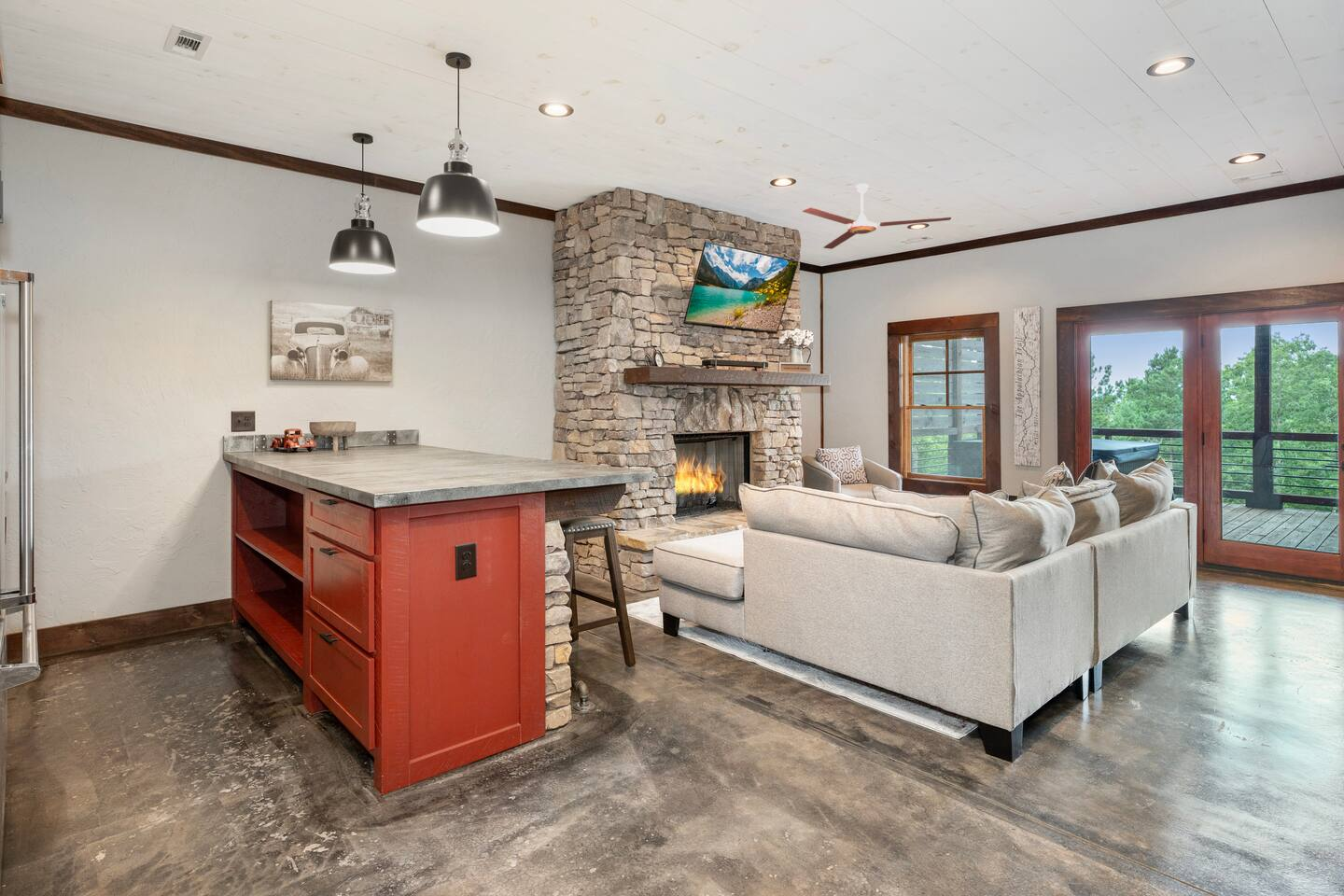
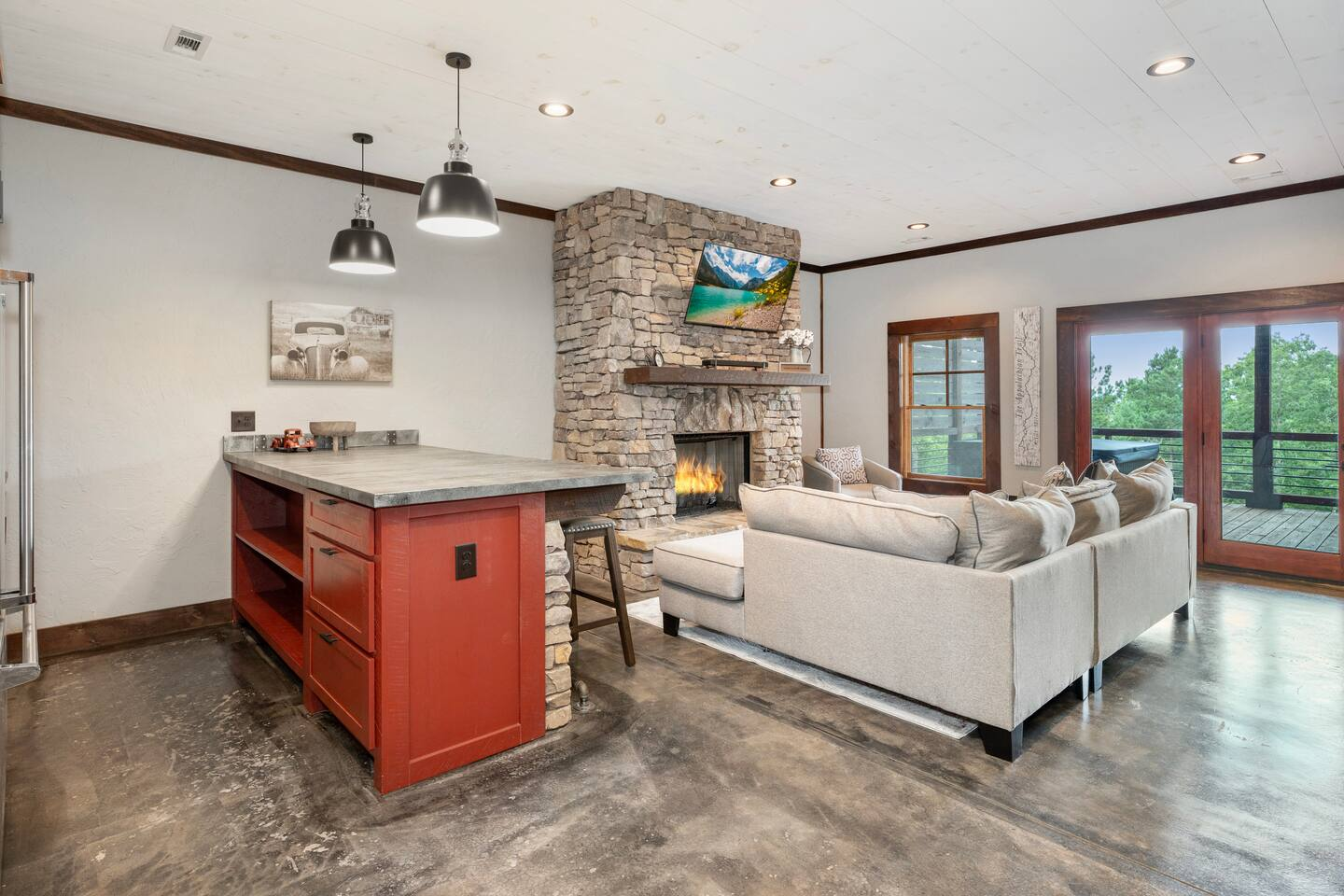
- ceiling fan [802,183,952,250]
